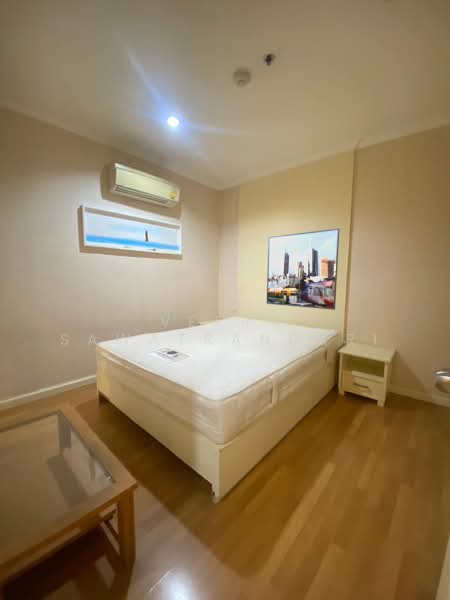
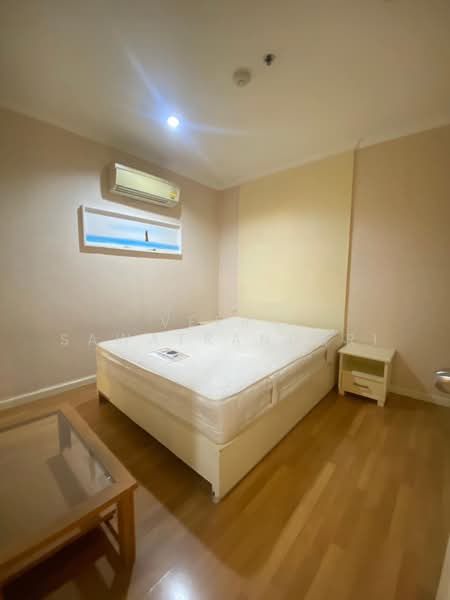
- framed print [266,227,340,311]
